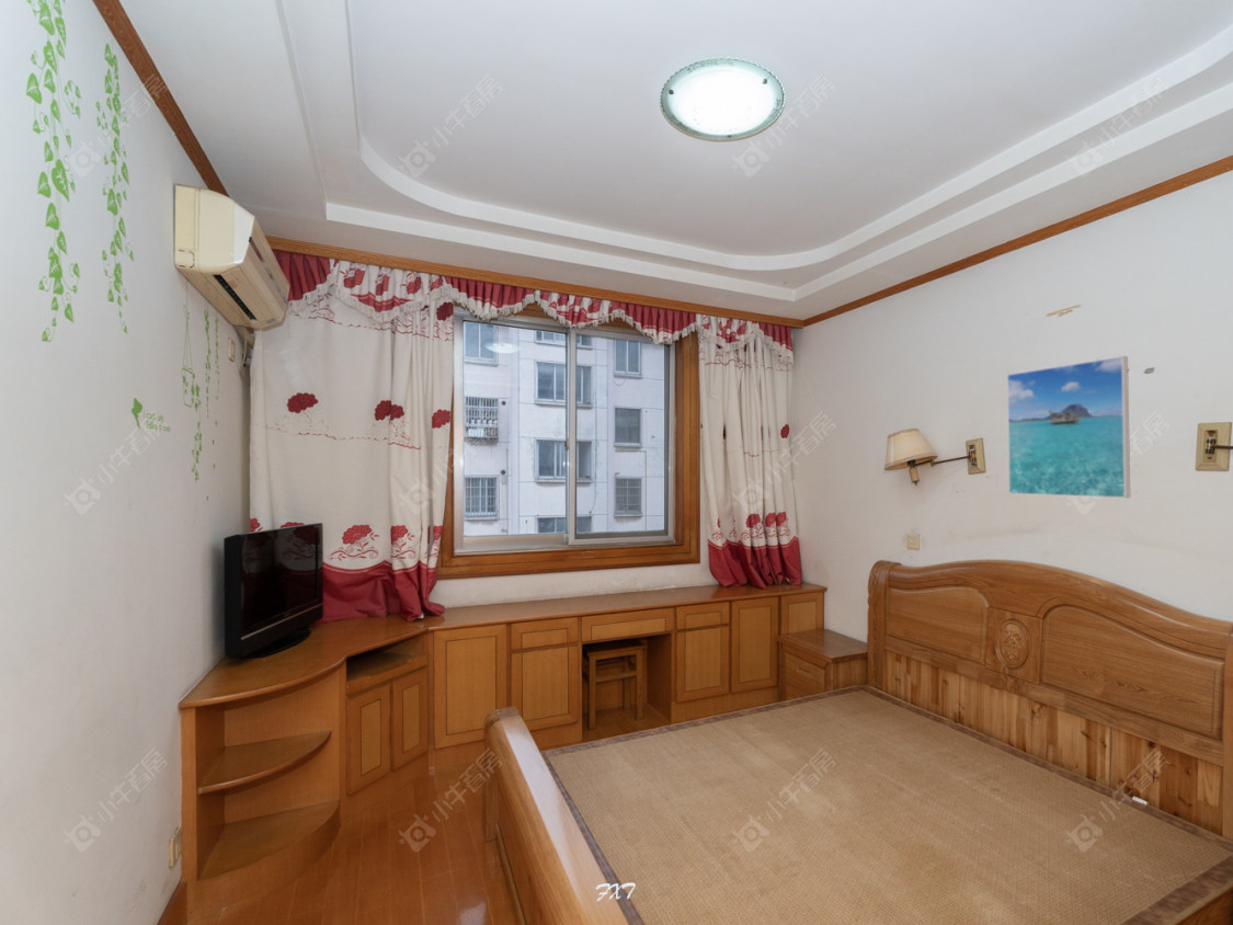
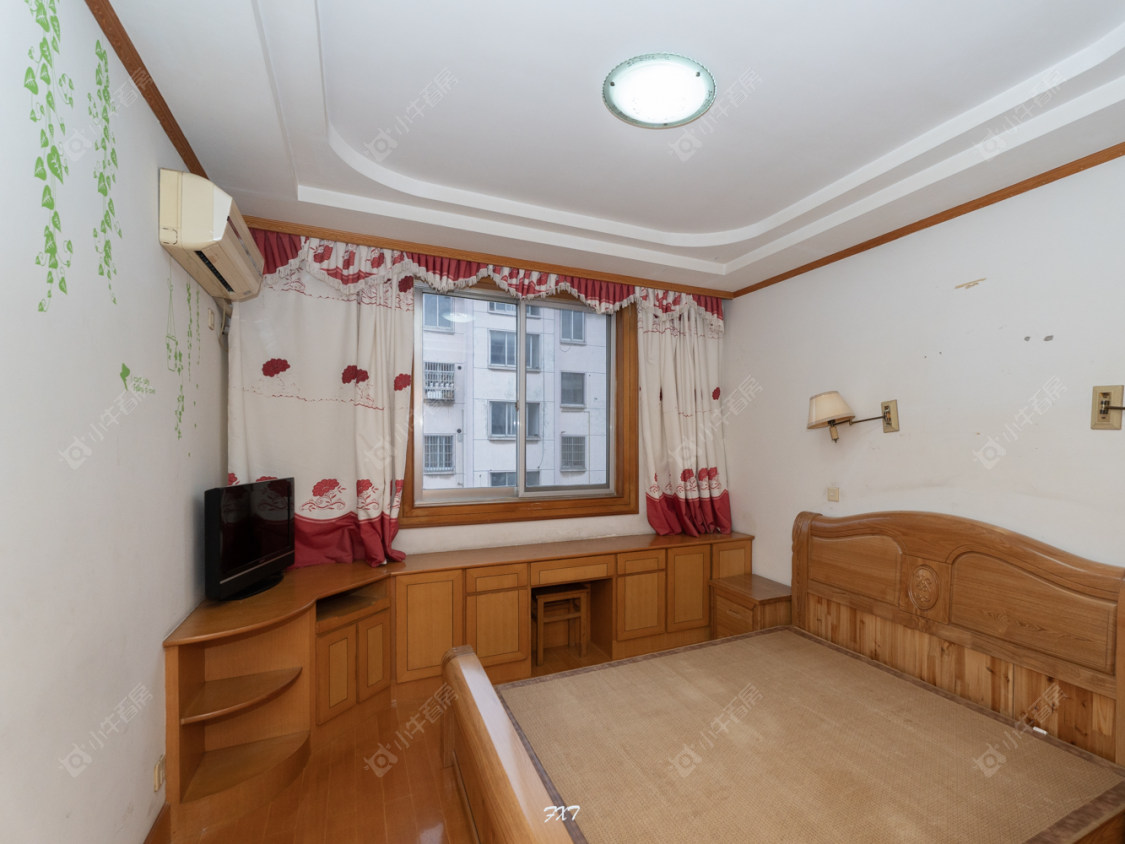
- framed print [1006,355,1131,499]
